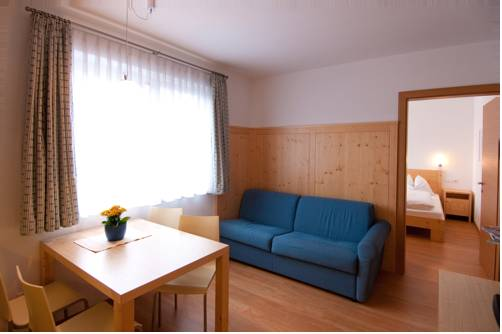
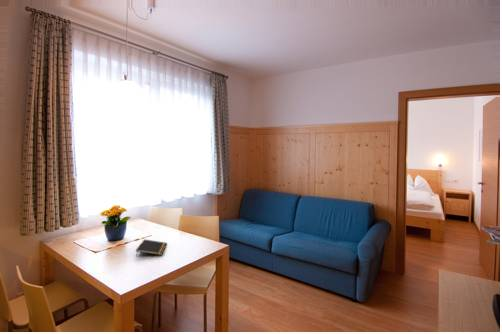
+ notepad [135,238,168,258]
